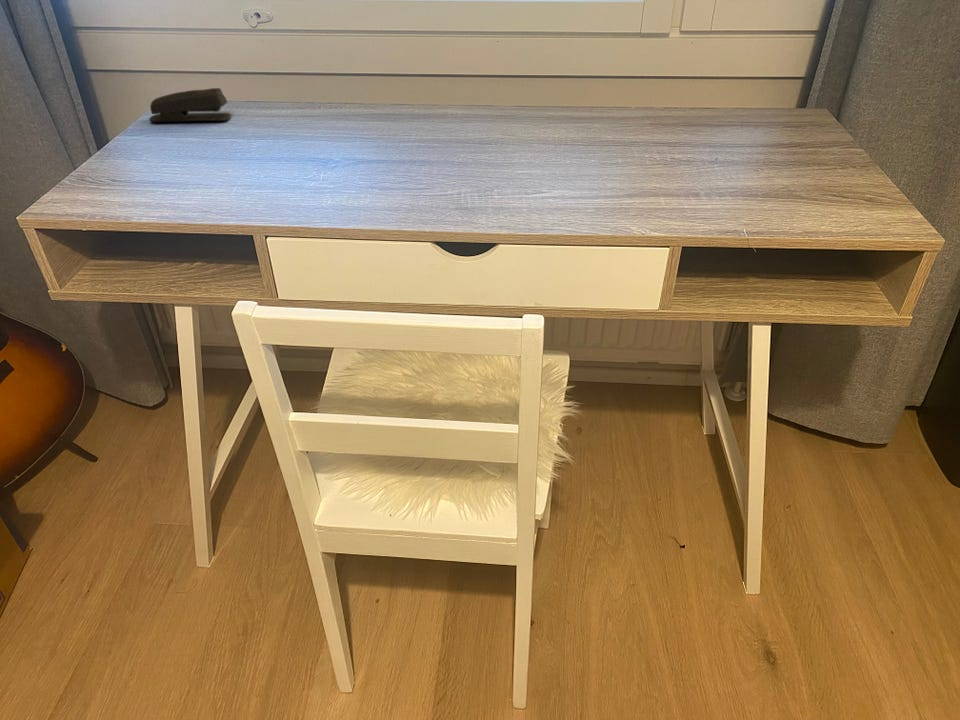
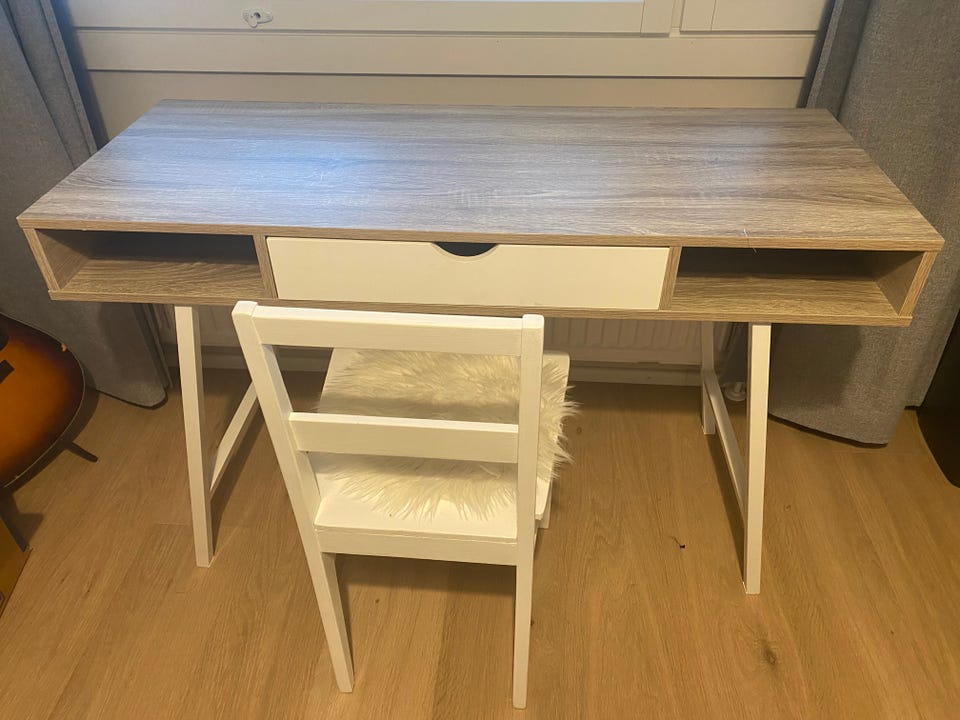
- stapler [148,87,232,122]
